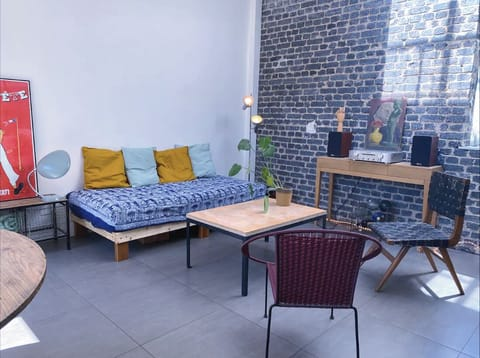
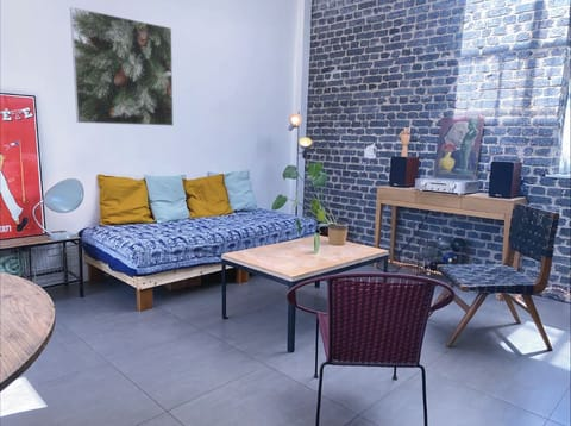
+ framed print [69,6,175,127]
